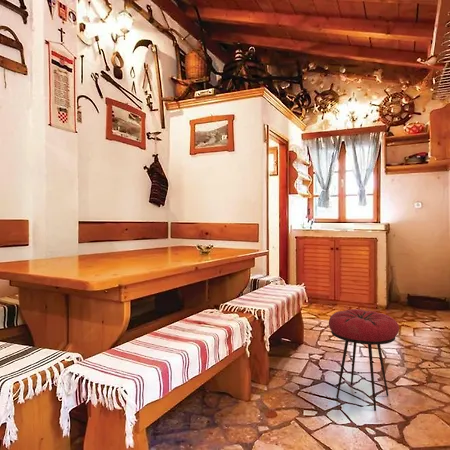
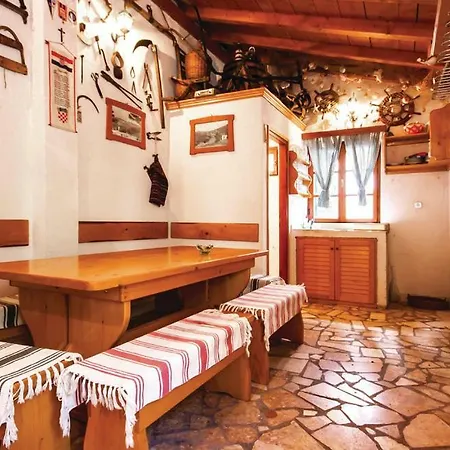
- stool [328,308,400,412]
